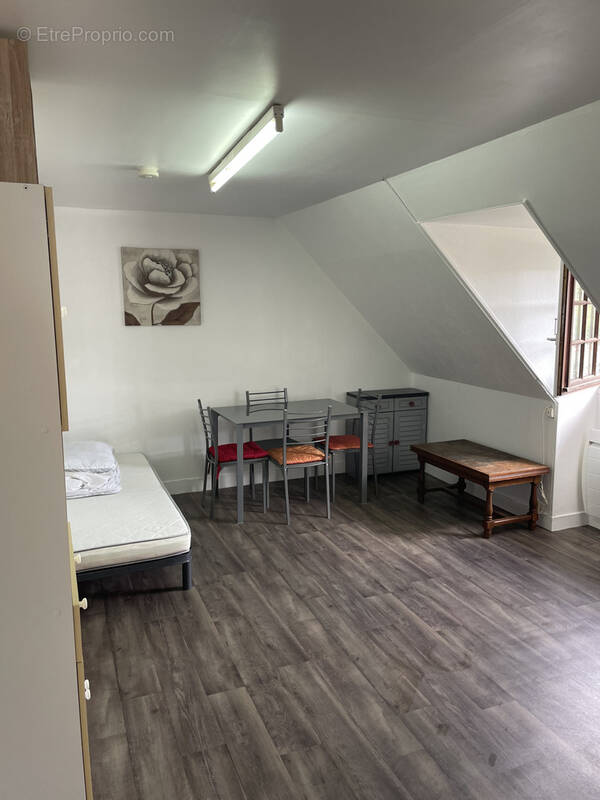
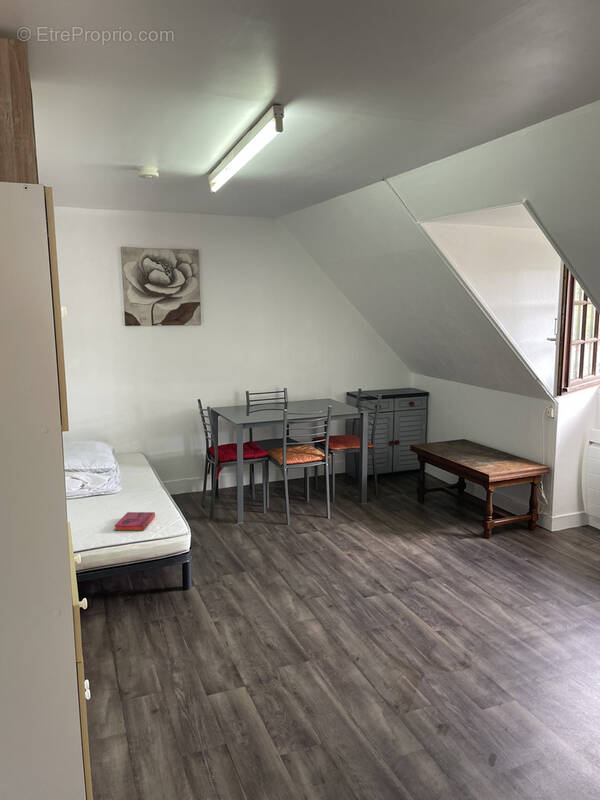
+ hardback book [113,511,156,532]
